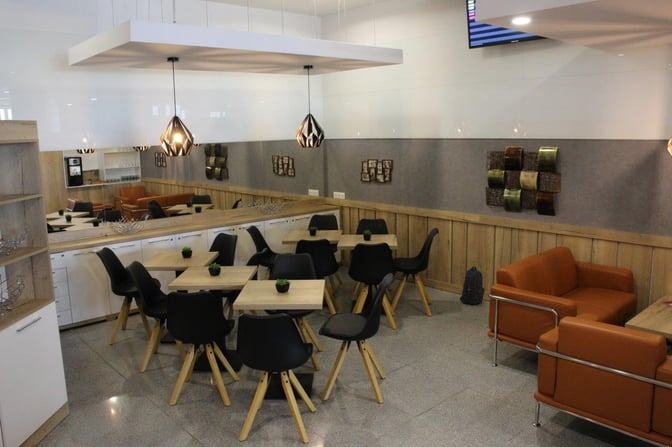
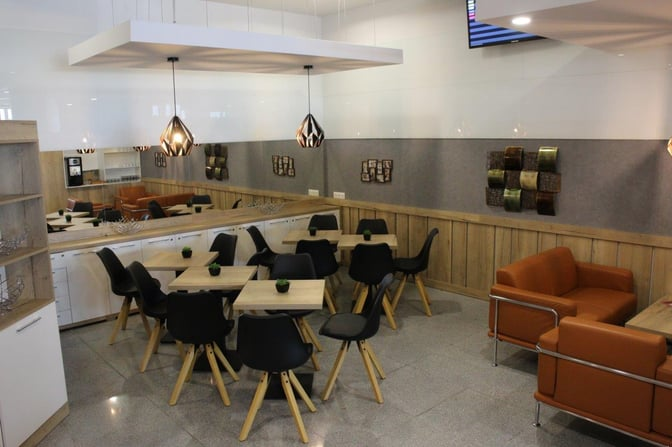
- backpack [459,265,486,305]
